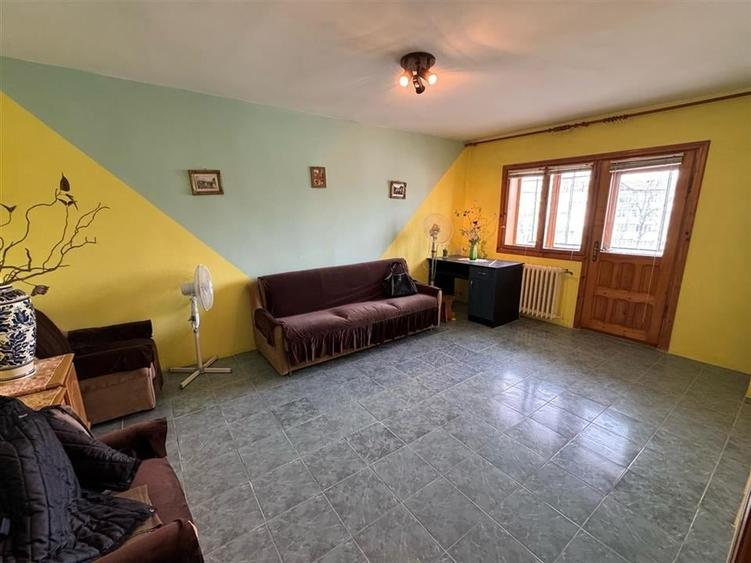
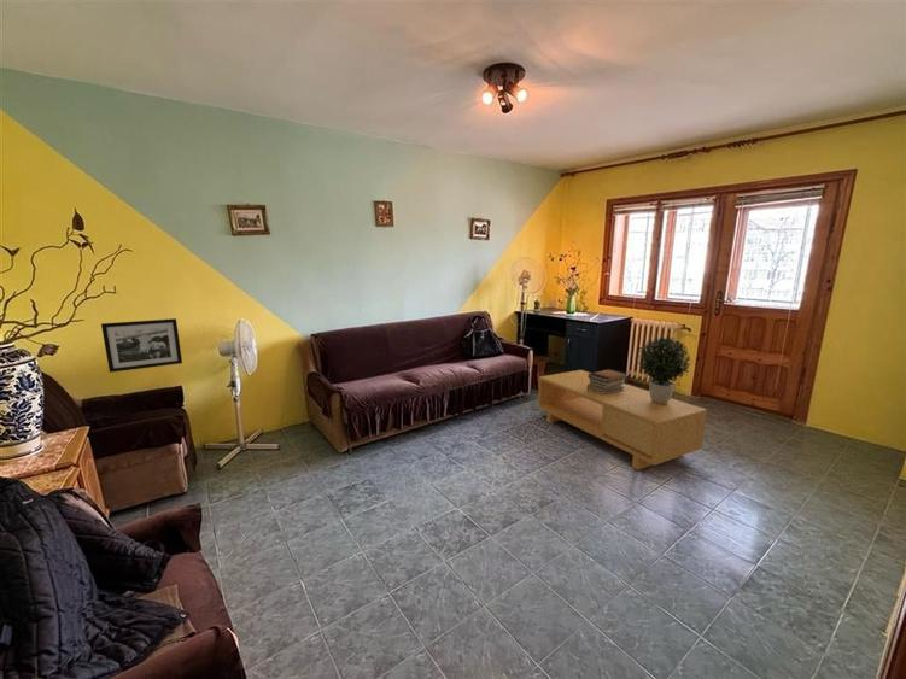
+ picture frame [100,317,183,374]
+ book stack [588,368,629,394]
+ coffee table [537,369,708,472]
+ potted plant [636,335,692,405]
